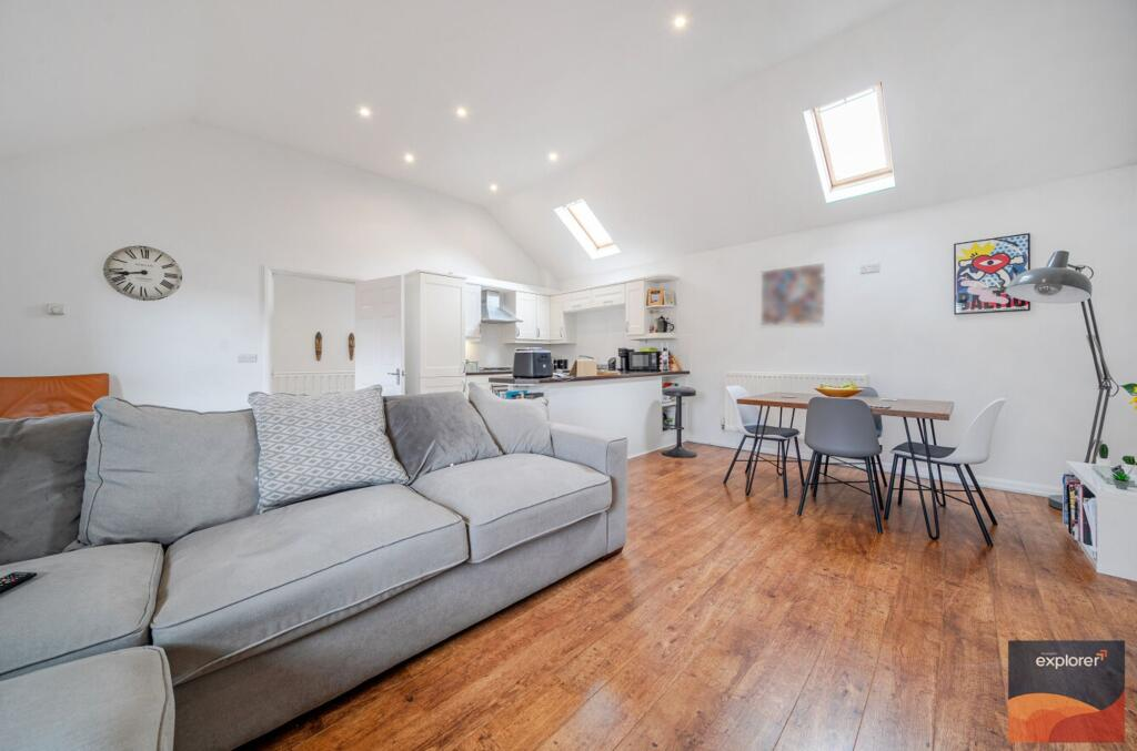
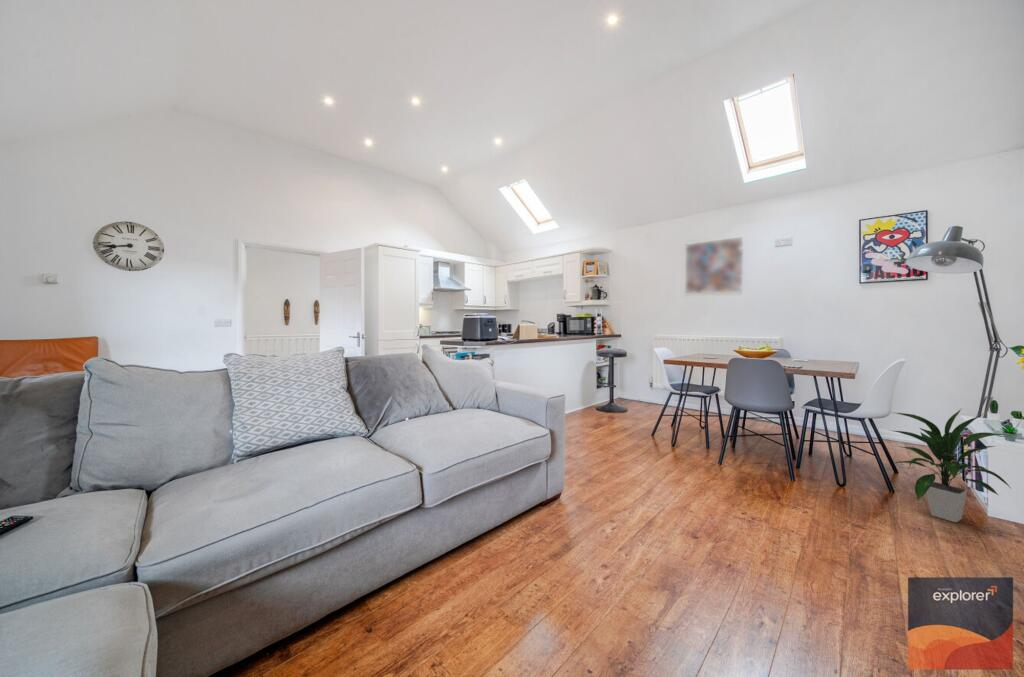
+ indoor plant [888,408,1011,523]
